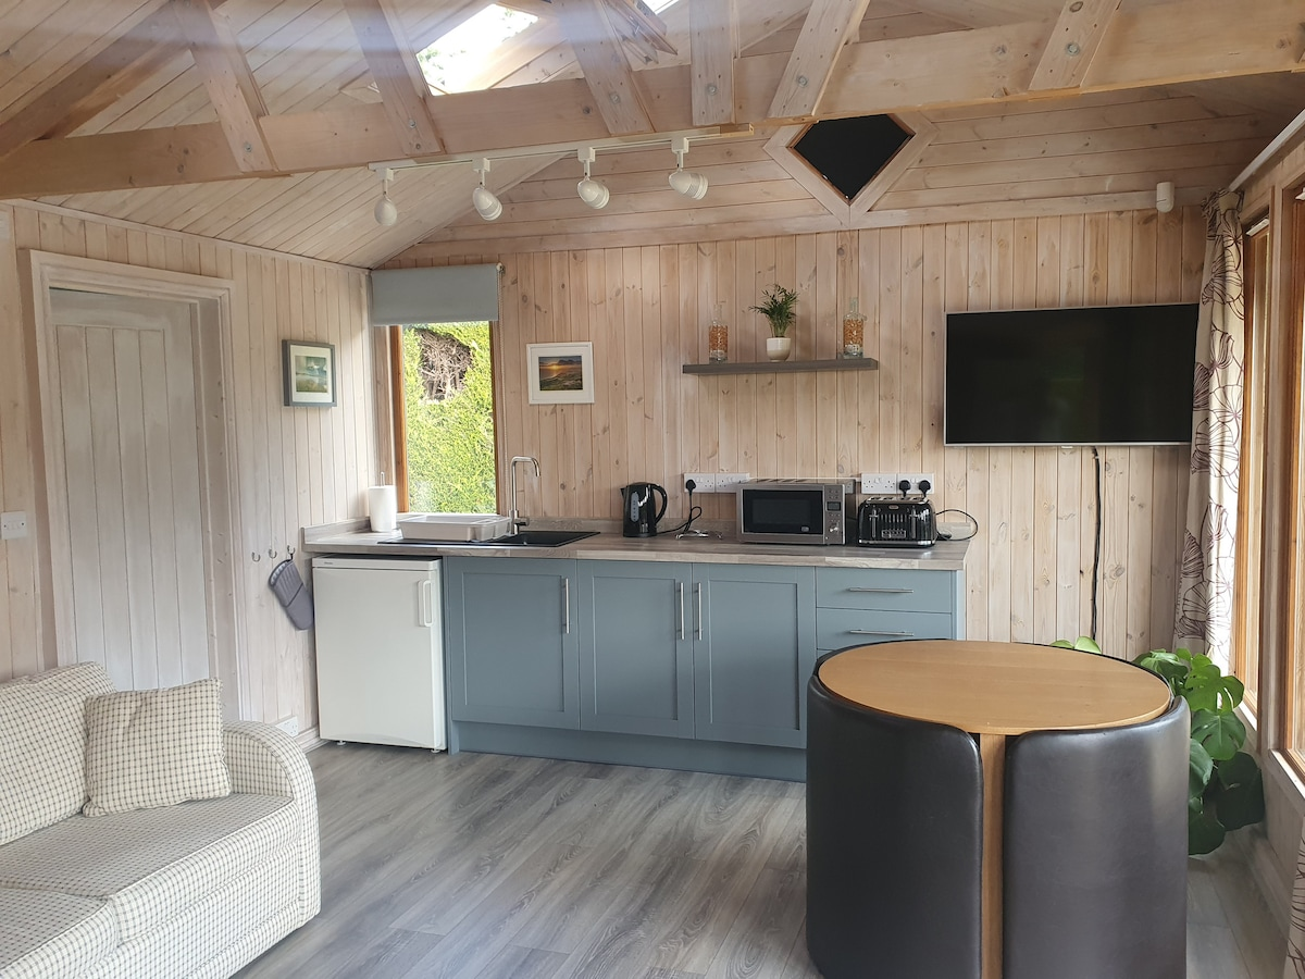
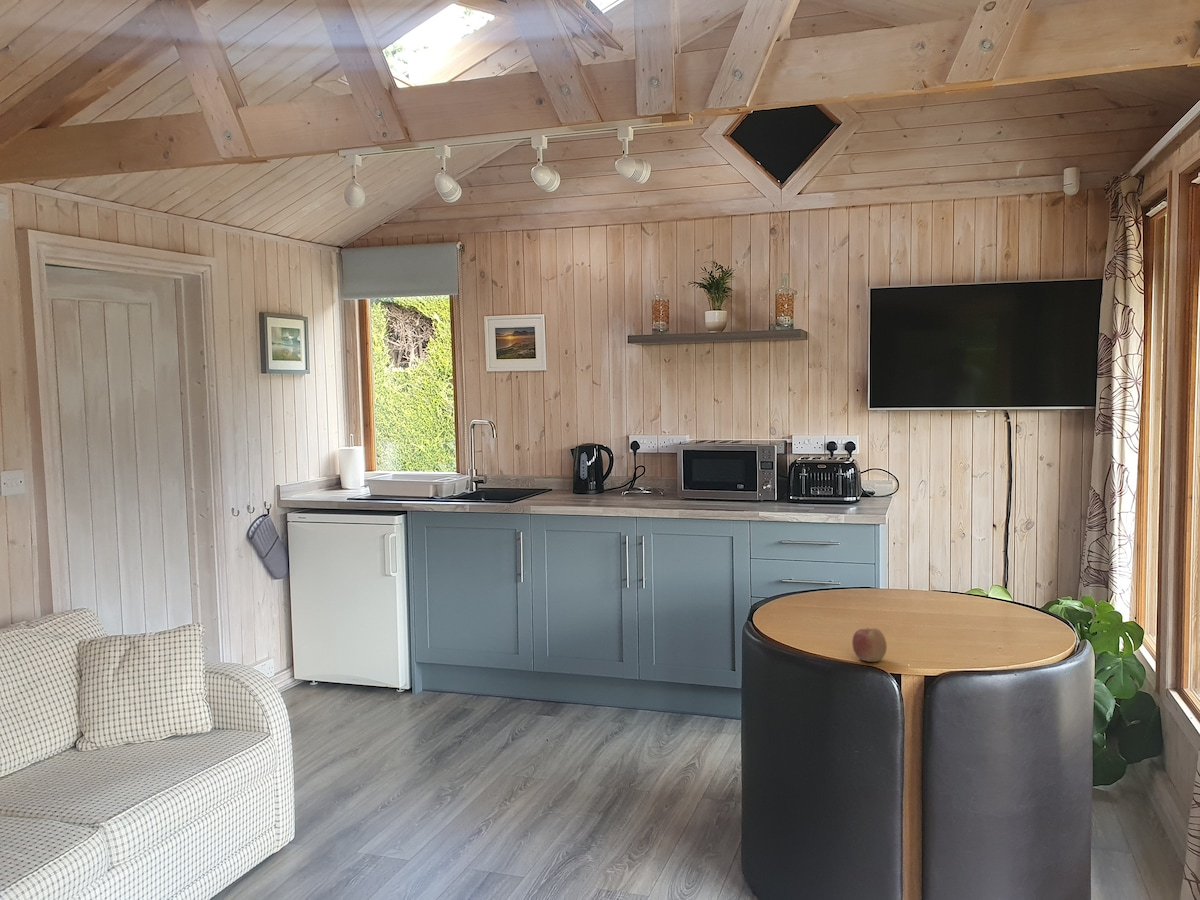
+ apple [851,627,888,663]
